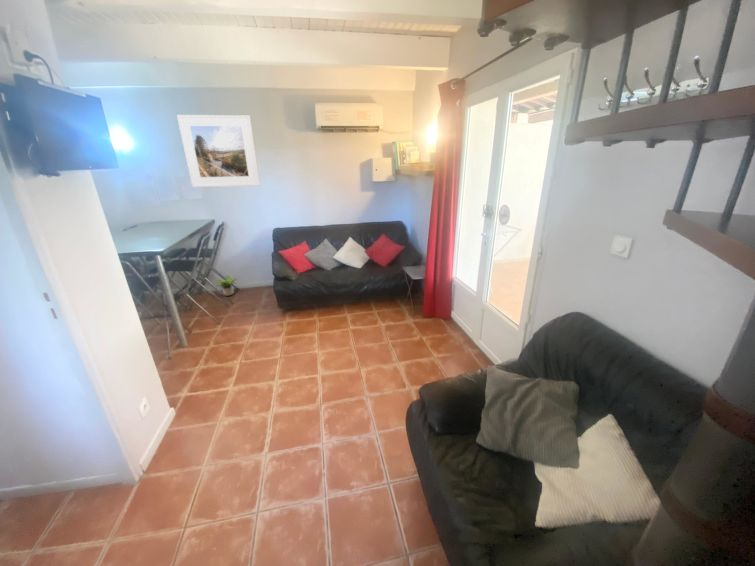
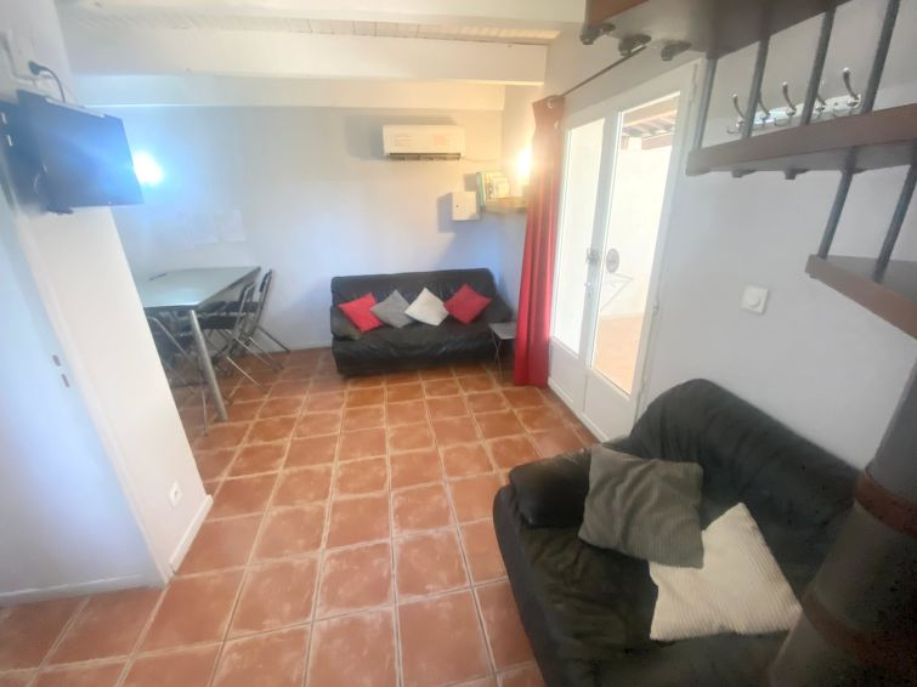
- potted plant [214,275,239,297]
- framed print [176,114,261,188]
